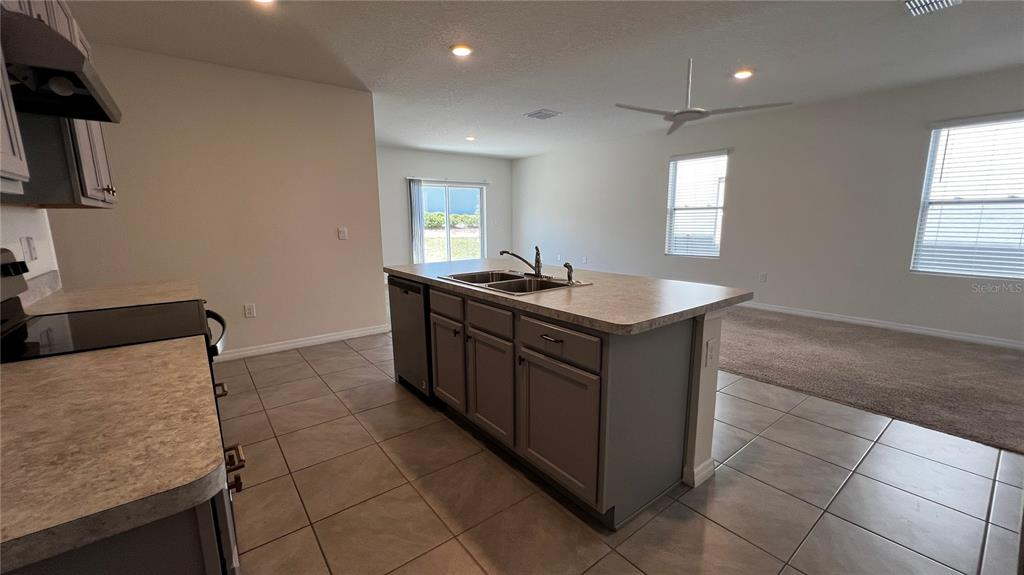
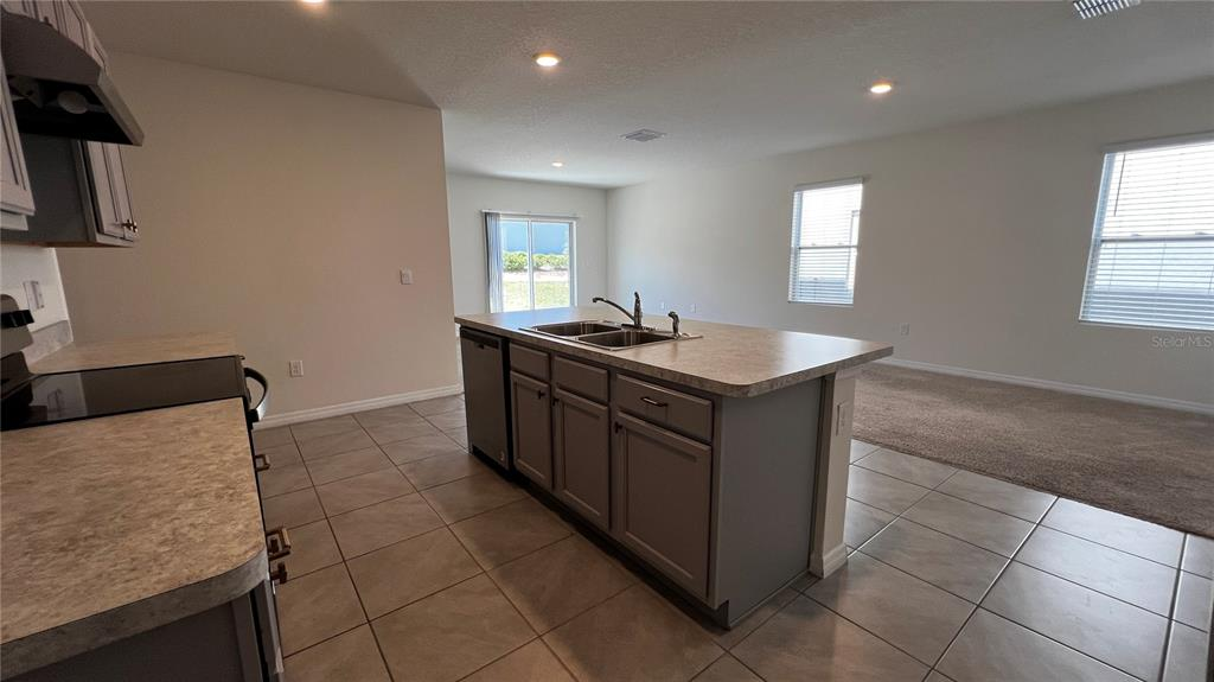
- ceiling fan [615,57,795,137]
